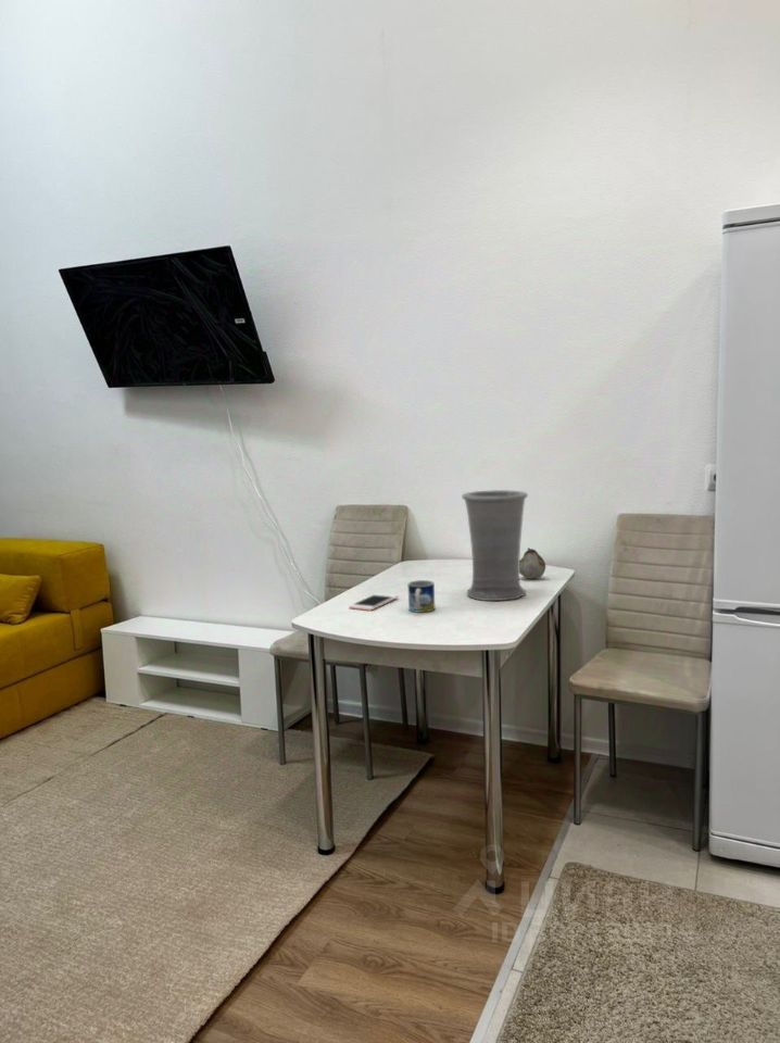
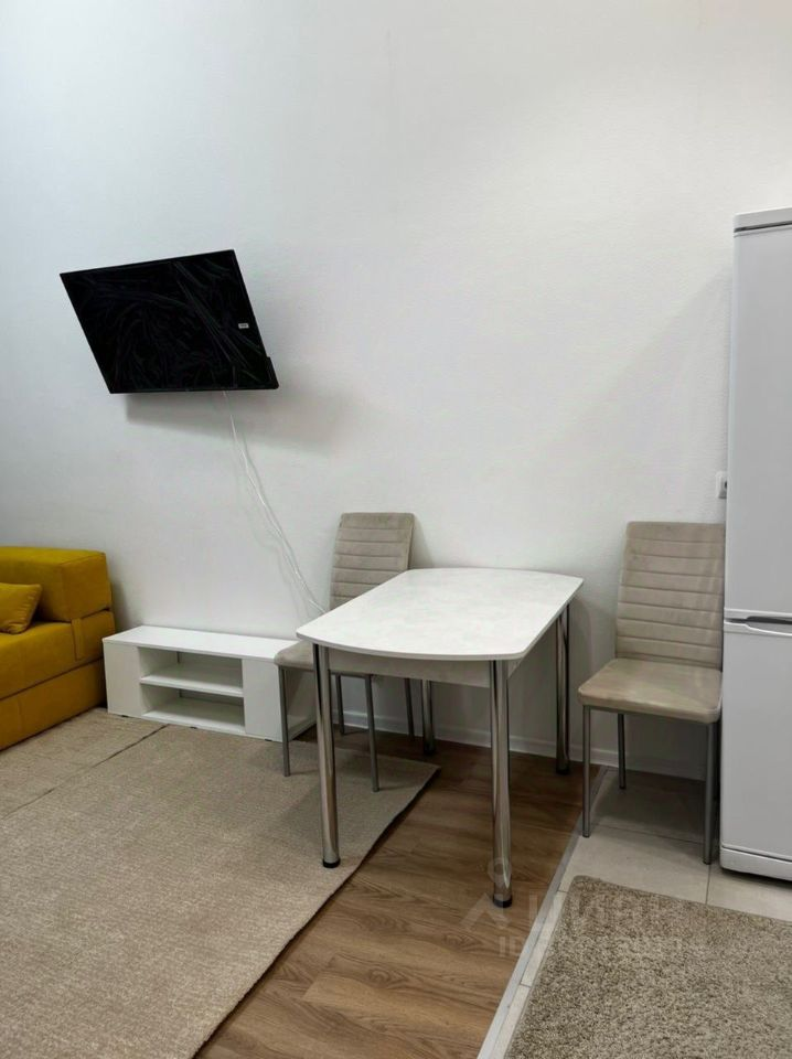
- vase [461,489,529,602]
- fruit [519,546,546,580]
- mug [407,579,436,614]
- cell phone [348,592,400,612]
